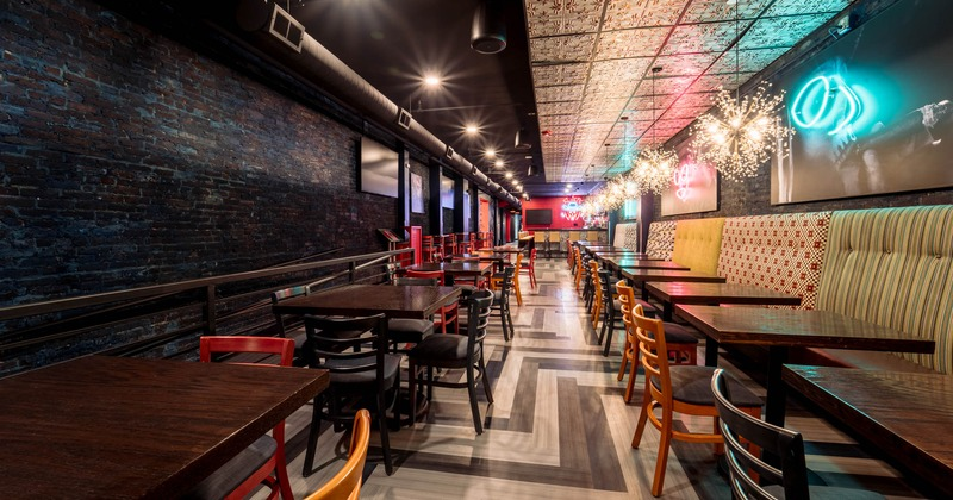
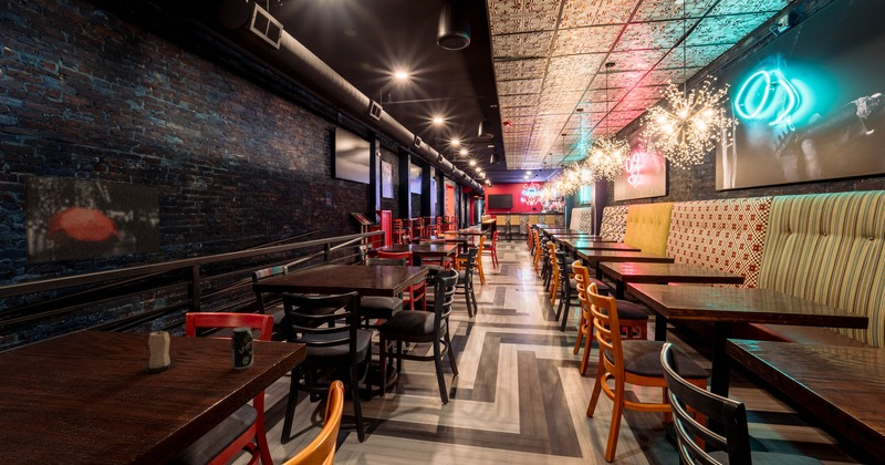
+ candle [144,328,176,374]
+ beverage can [230,326,254,371]
+ wall art [22,174,162,265]
